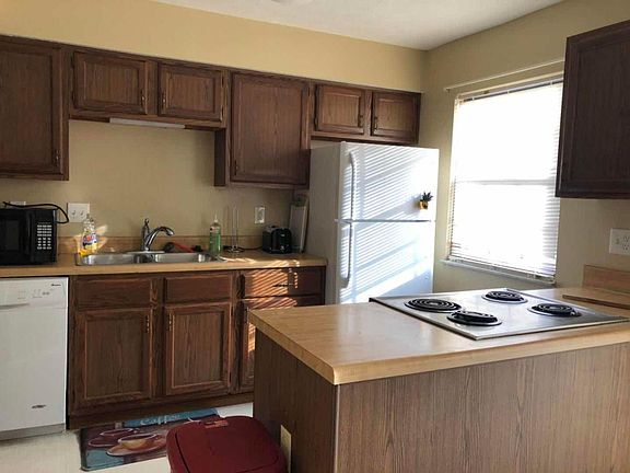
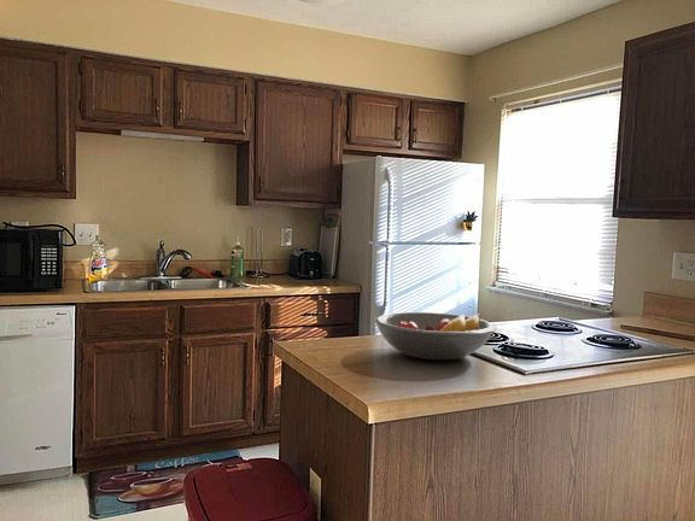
+ fruit bowl [374,311,496,362]
